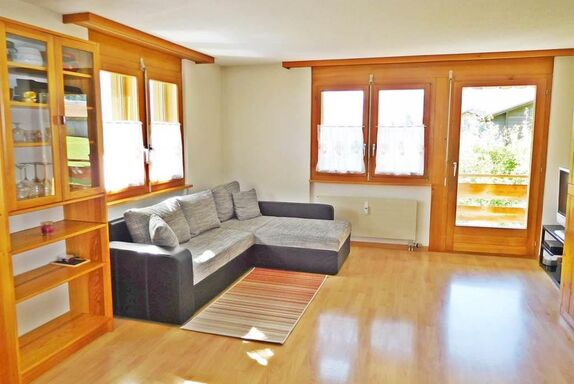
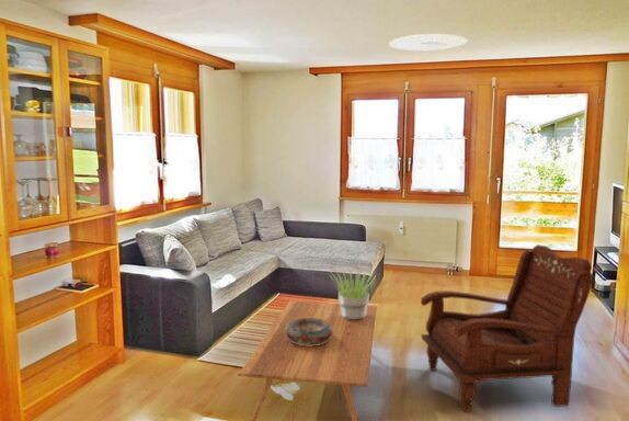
+ coffee table [238,299,378,421]
+ ceiling light [388,33,468,53]
+ armchair [420,243,594,413]
+ decorative bowl [286,318,333,346]
+ potted plant [327,269,375,319]
